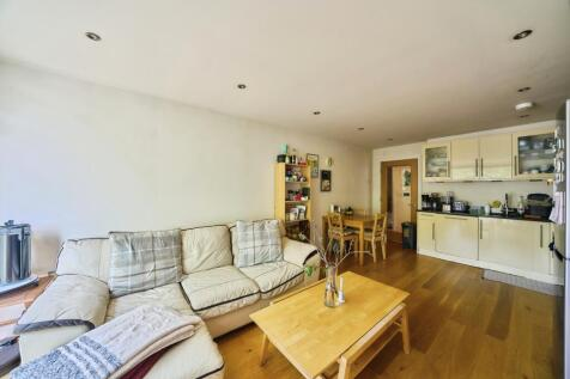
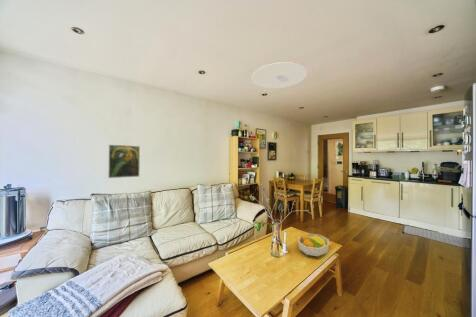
+ ceiling light [251,61,308,89]
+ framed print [107,144,141,179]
+ fruit bowl [297,232,329,257]
